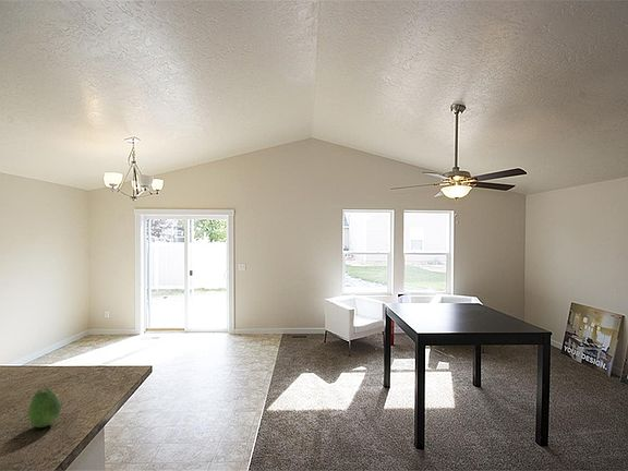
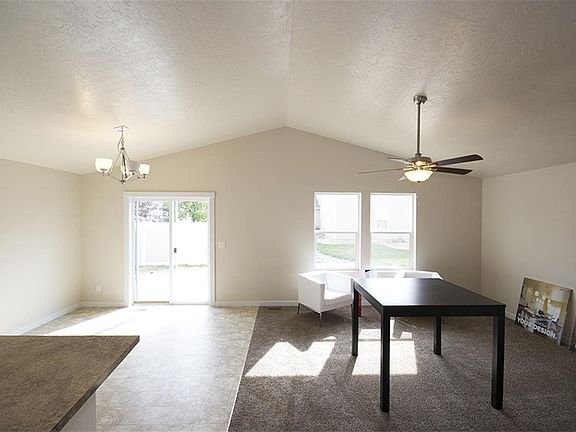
- fruit [28,387,61,428]
